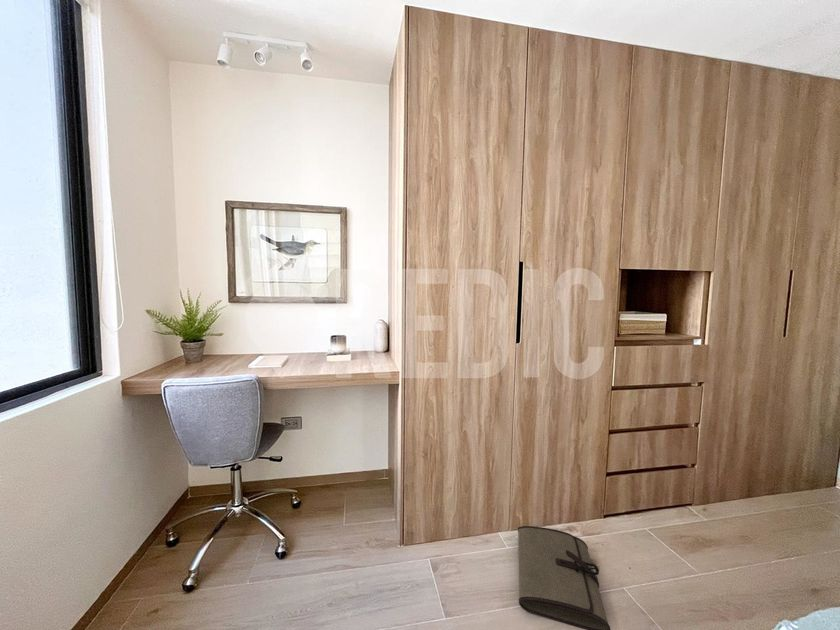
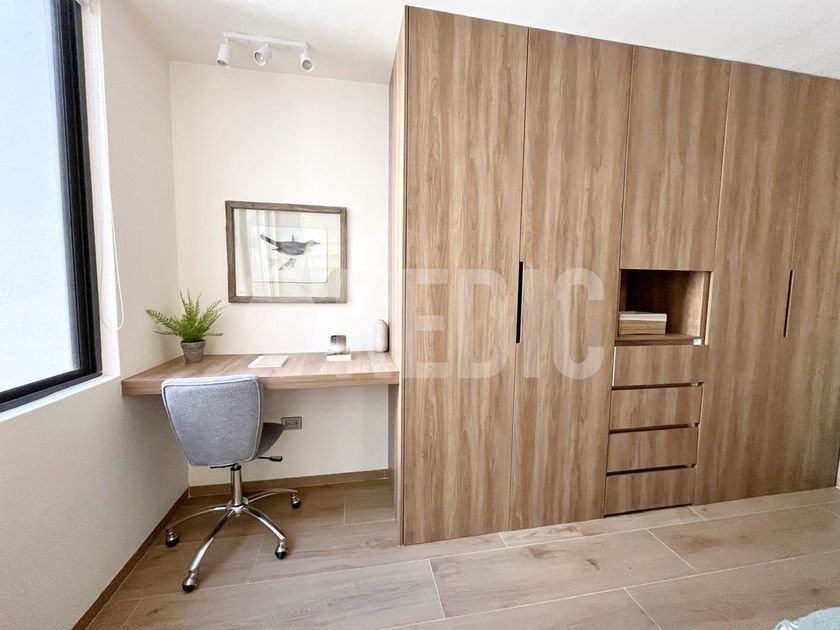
- tool roll [517,525,612,630]
